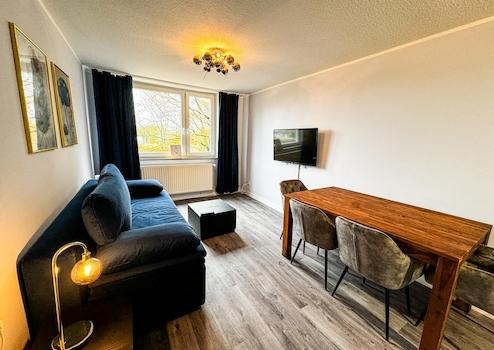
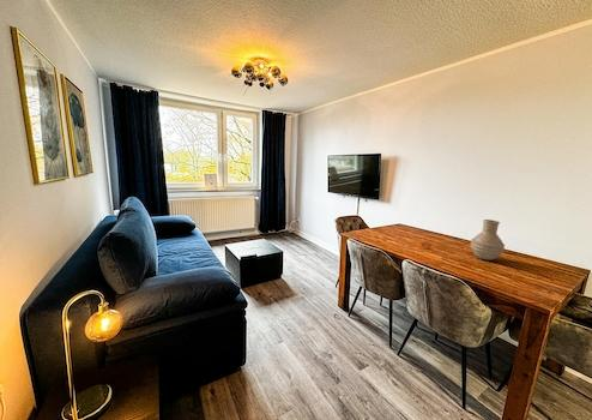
+ vase [470,218,506,262]
